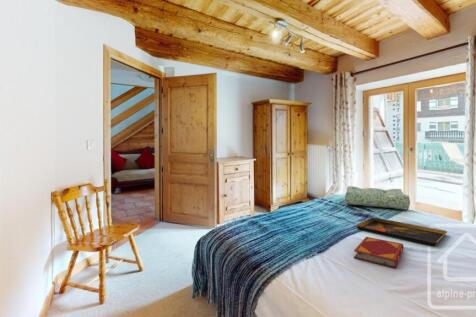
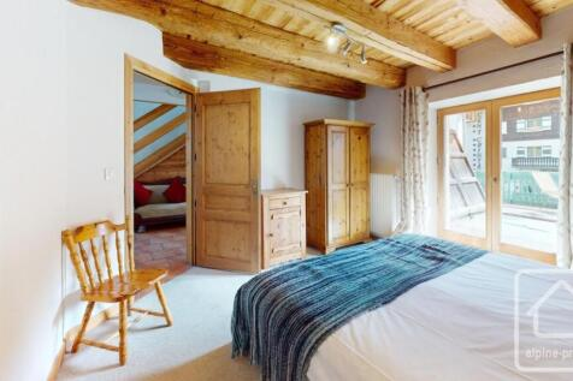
- hardback book [353,236,405,269]
- decorative tray [355,217,448,247]
- seat cushion [344,185,411,211]
